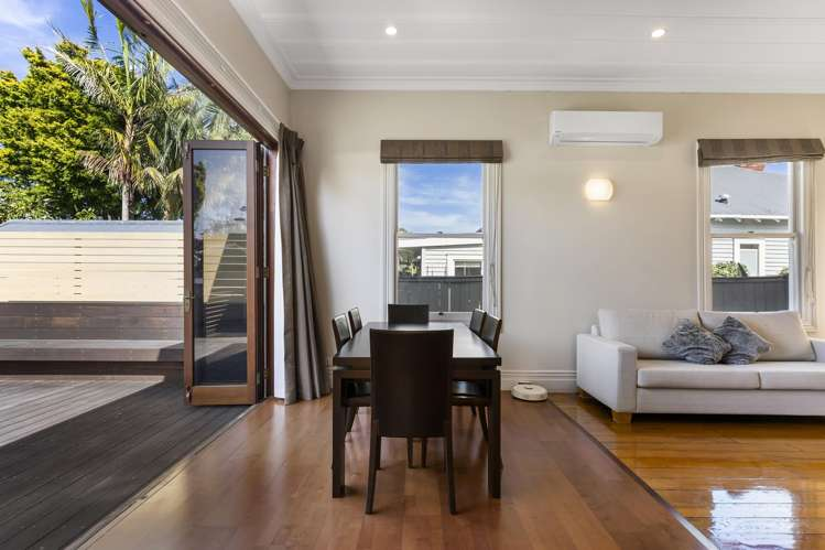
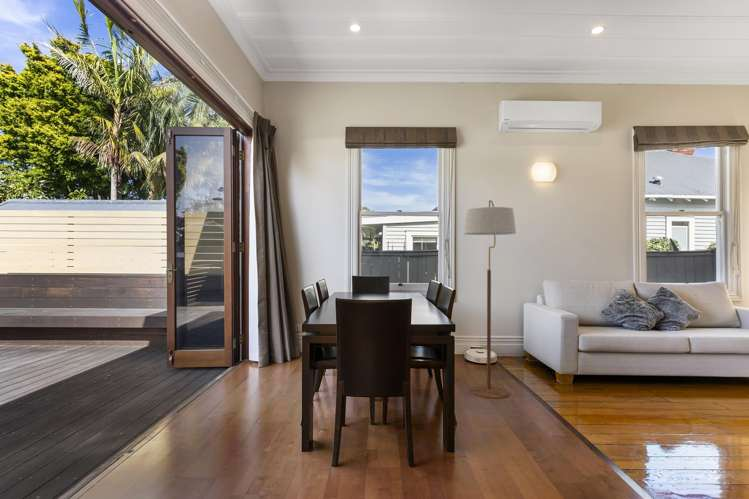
+ floor lamp [463,199,517,400]
